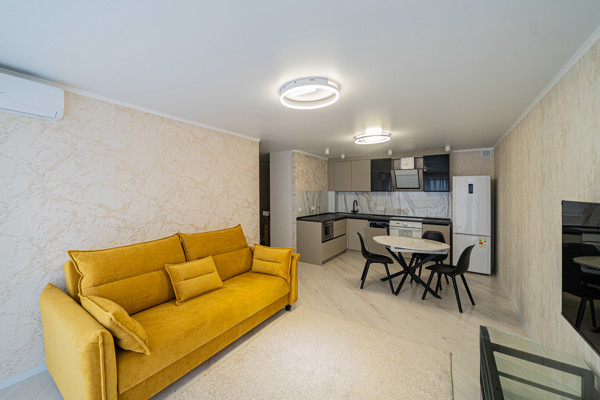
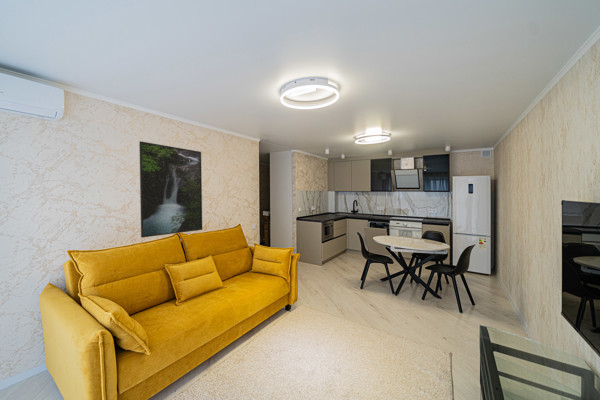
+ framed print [138,140,203,239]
